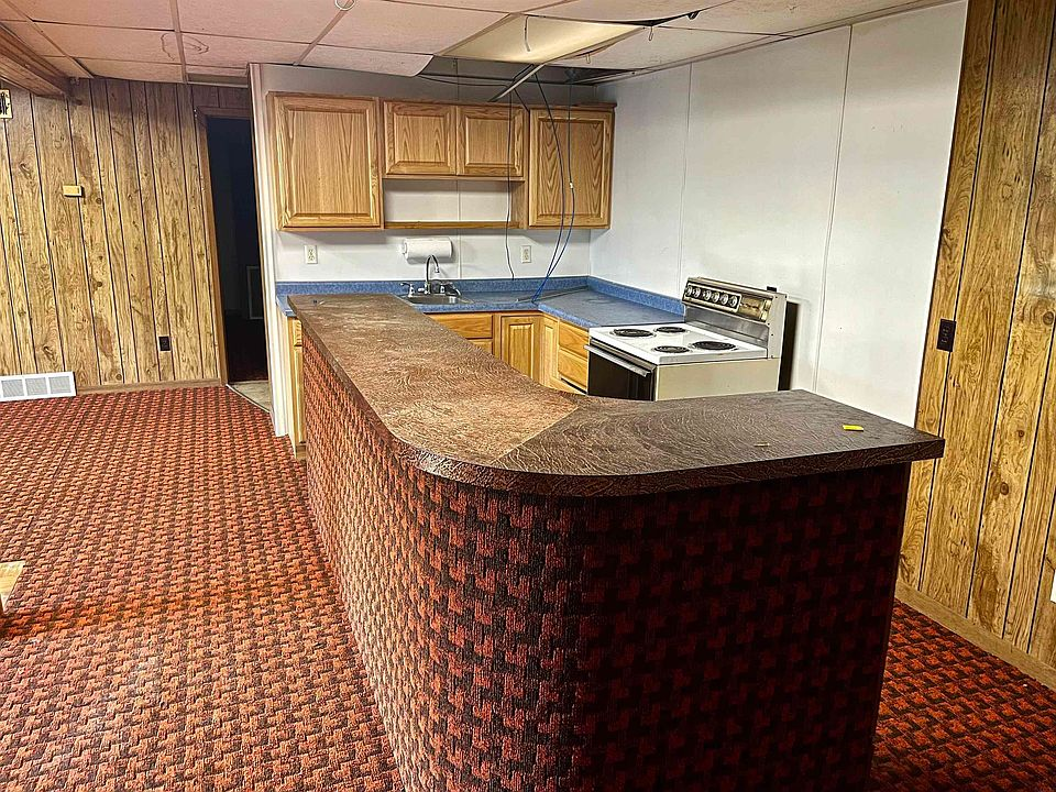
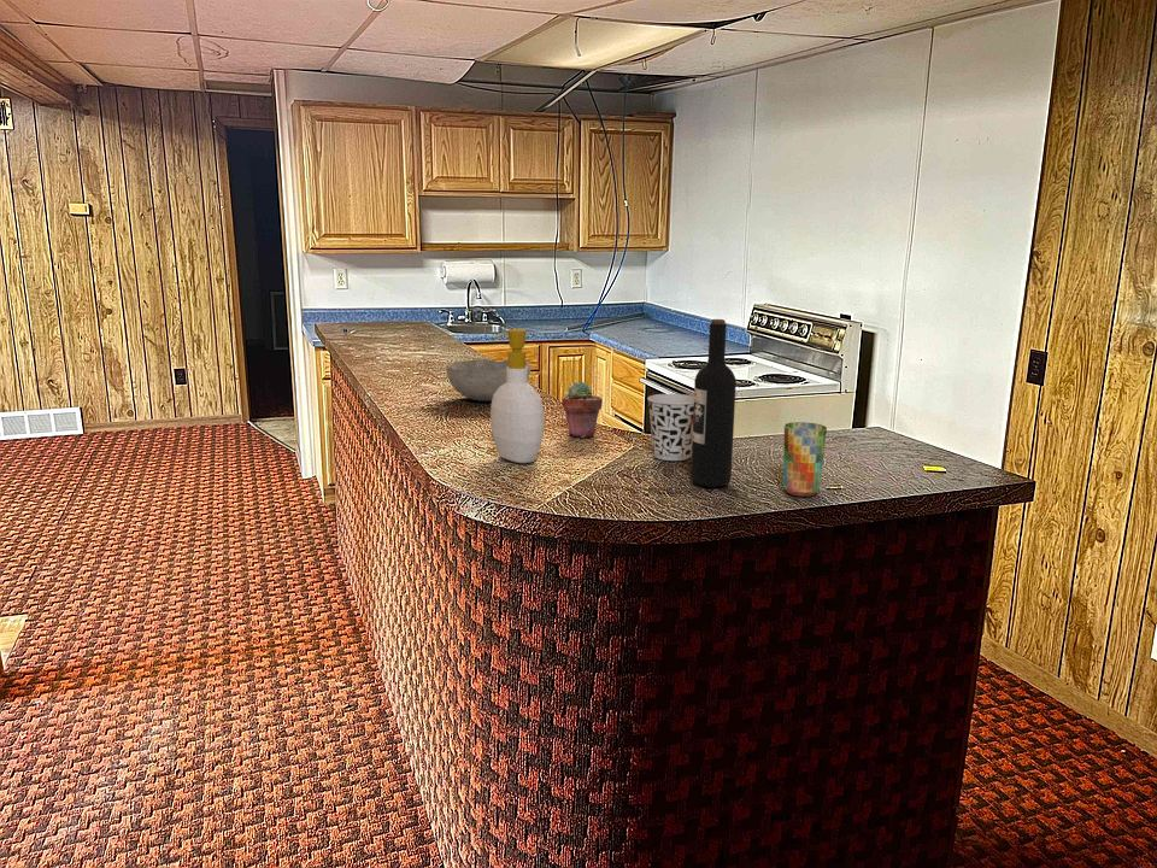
+ bowl [446,358,531,403]
+ potted succulent [560,381,604,439]
+ cup [646,393,694,462]
+ cup [782,421,828,498]
+ soap bottle [489,328,545,464]
+ wine bottle [689,318,738,488]
